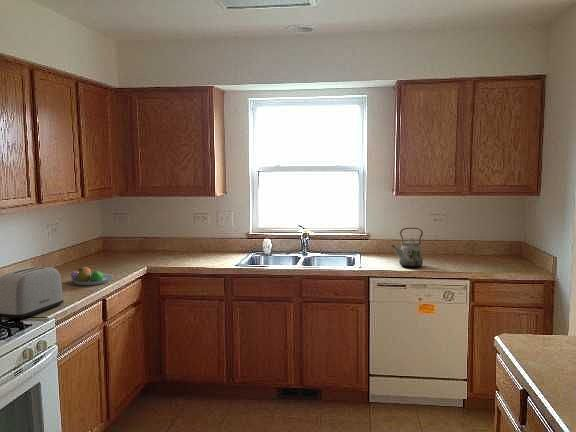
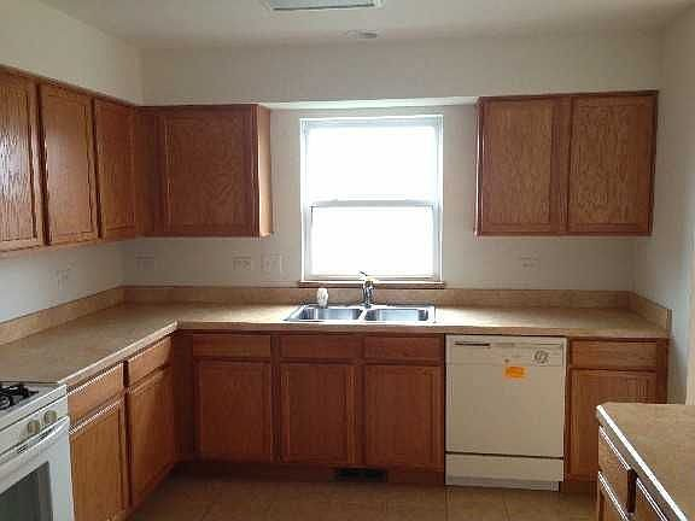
- fruit bowl [70,266,114,286]
- kettle [390,227,424,269]
- toaster [0,266,65,320]
